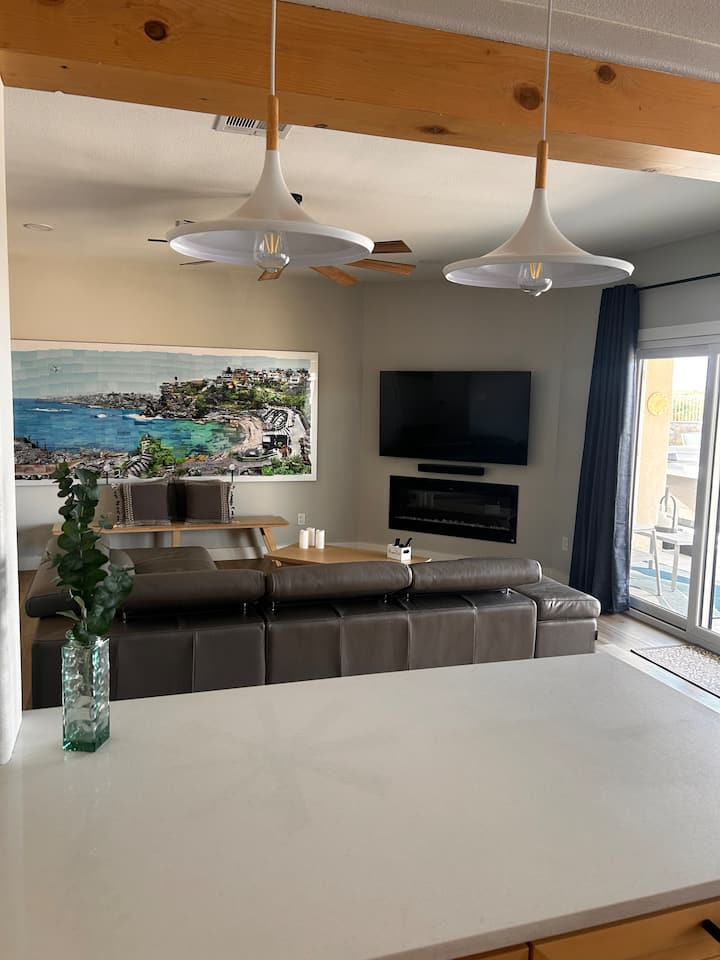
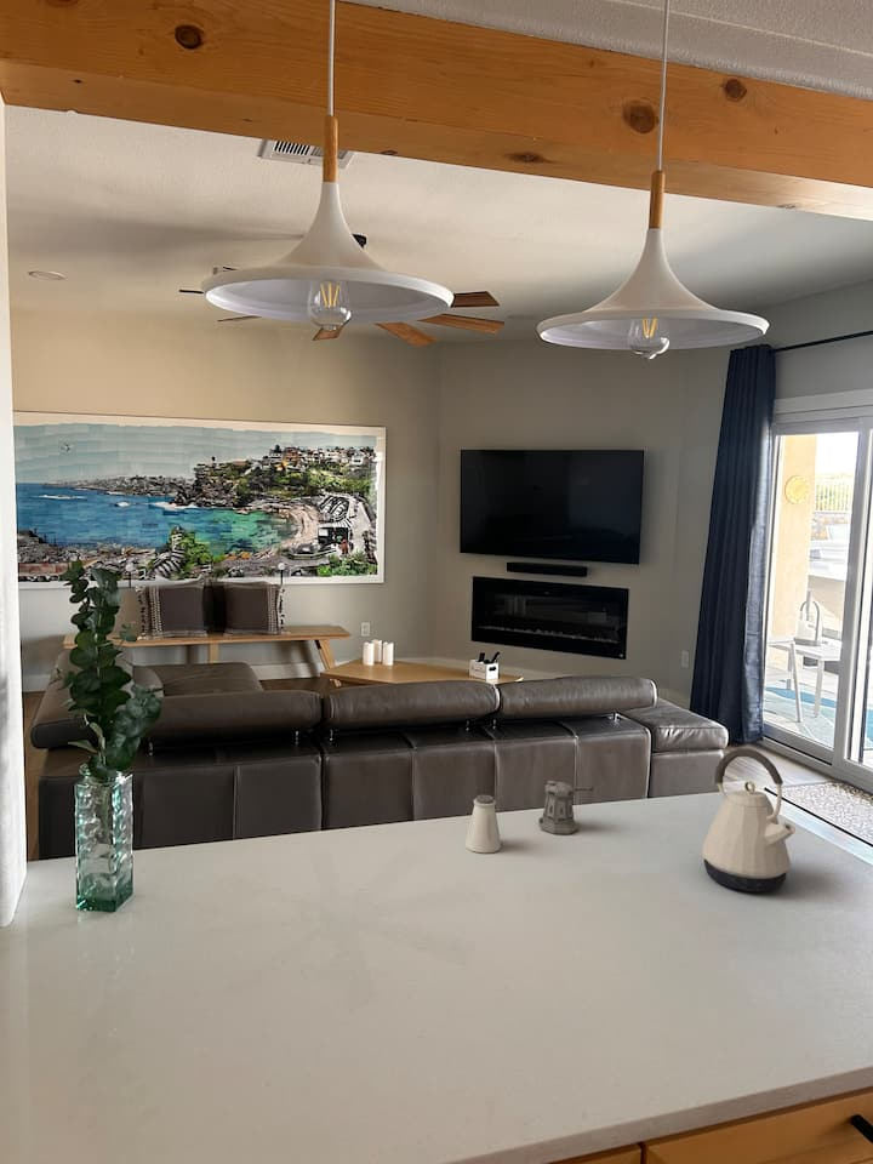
+ saltshaker [464,794,502,854]
+ pepper shaker [537,780,594,835]
+ kettle [701,748,798,892]
